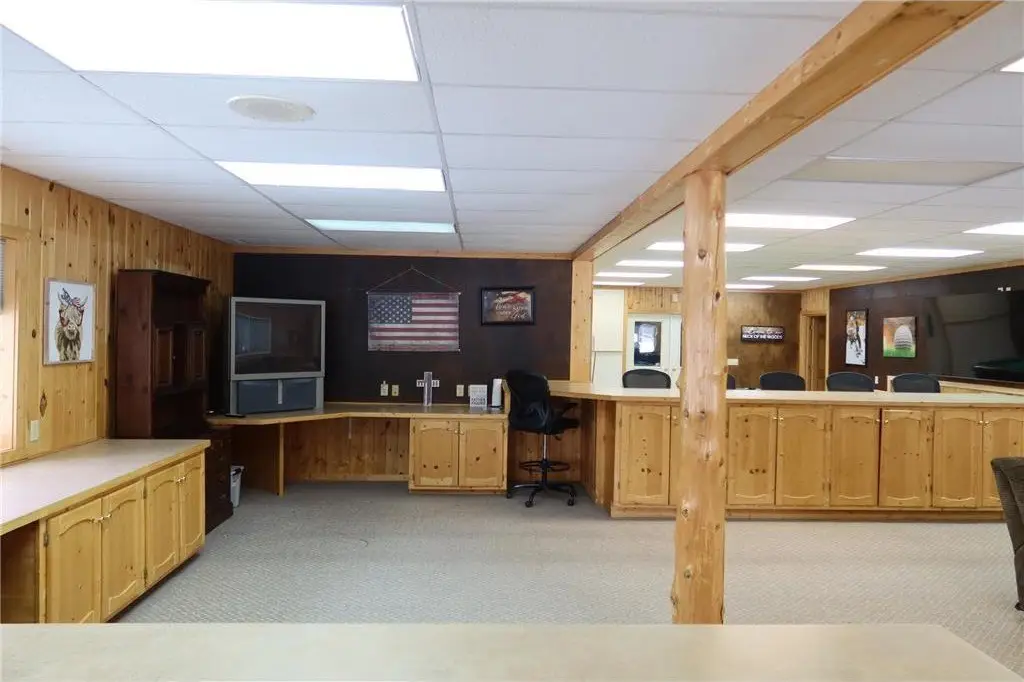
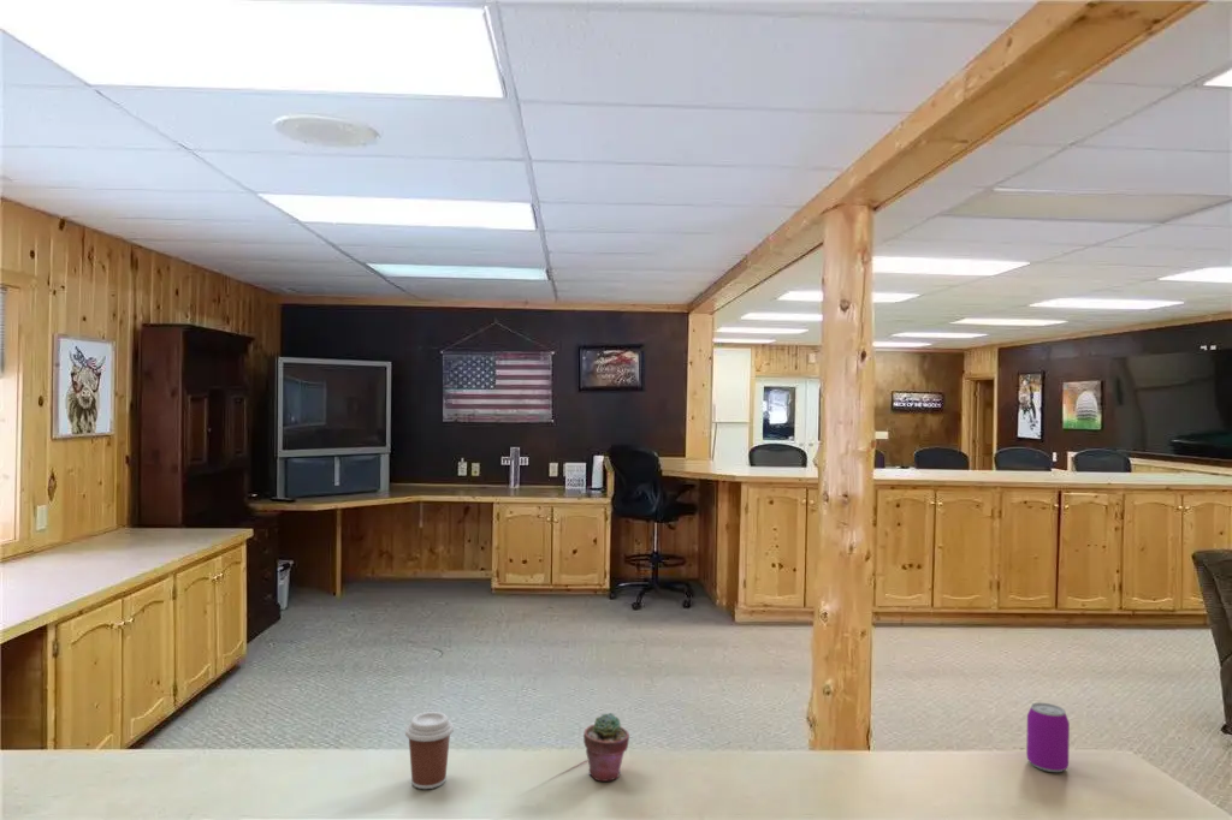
+ beverage can [1025,702,1071,773]
+ coffee cup [404,711,455,790]
+ potted succulent [582,712,630,783]
